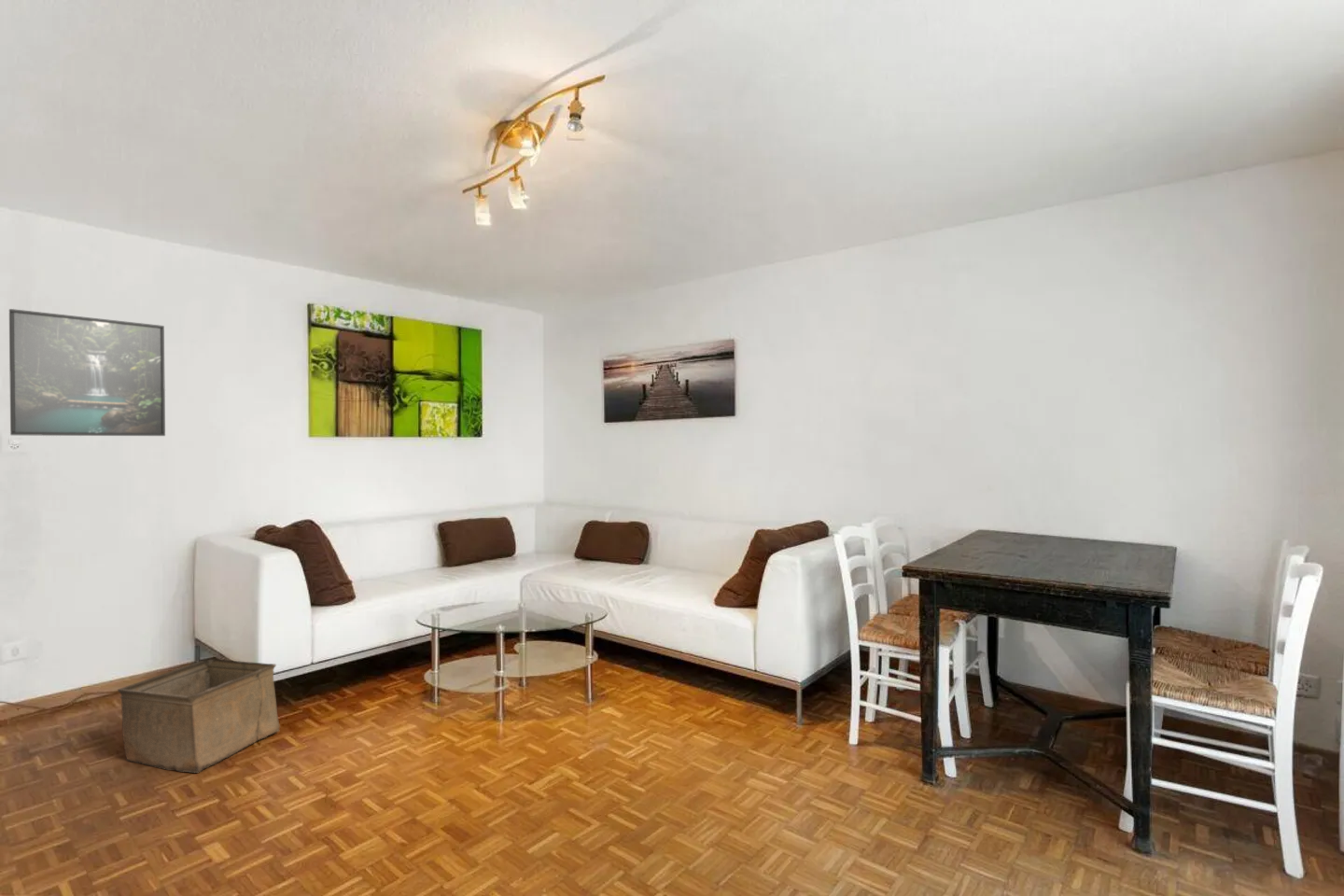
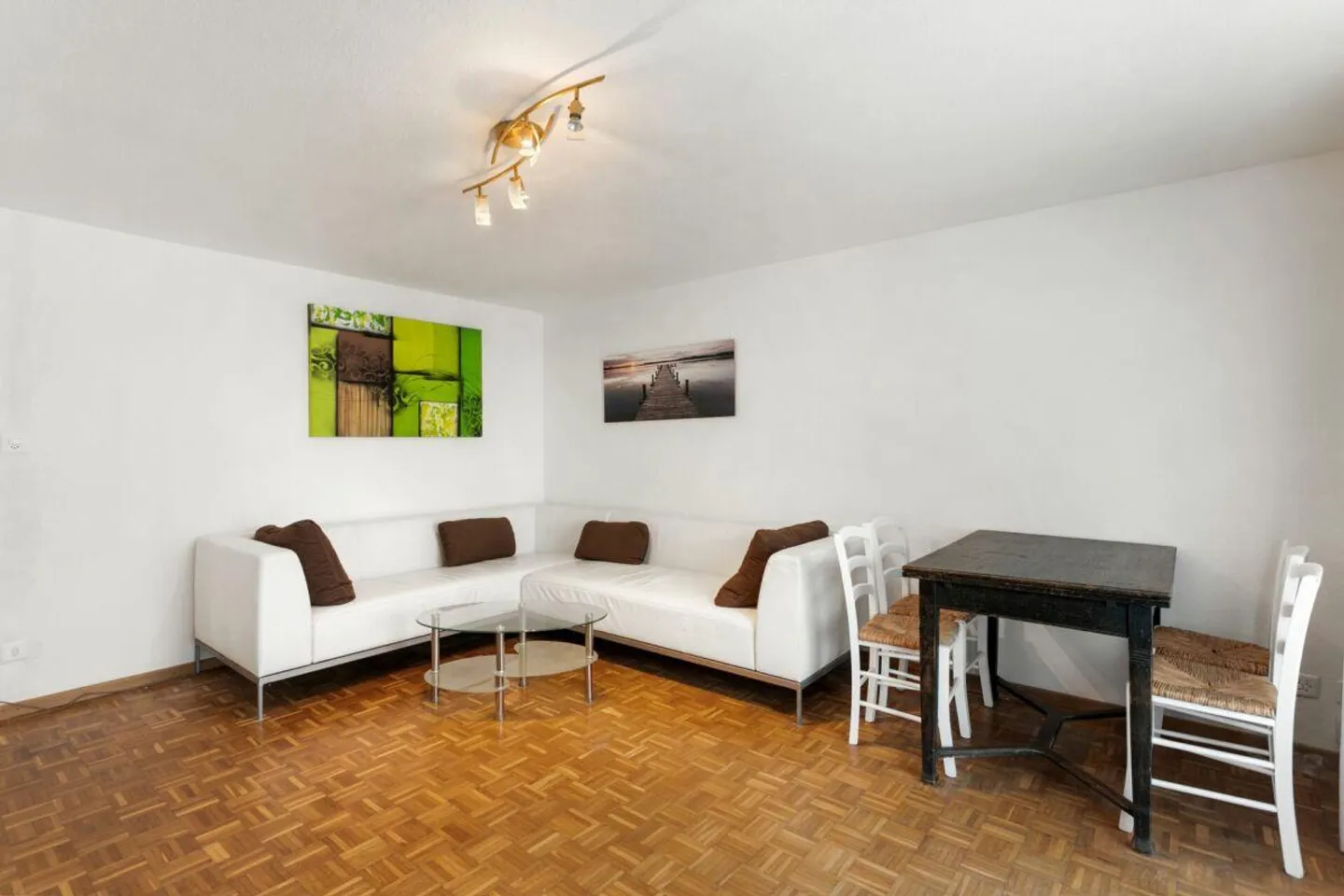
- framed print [8,308,166,437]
- storage bin [117,658,281,774]
